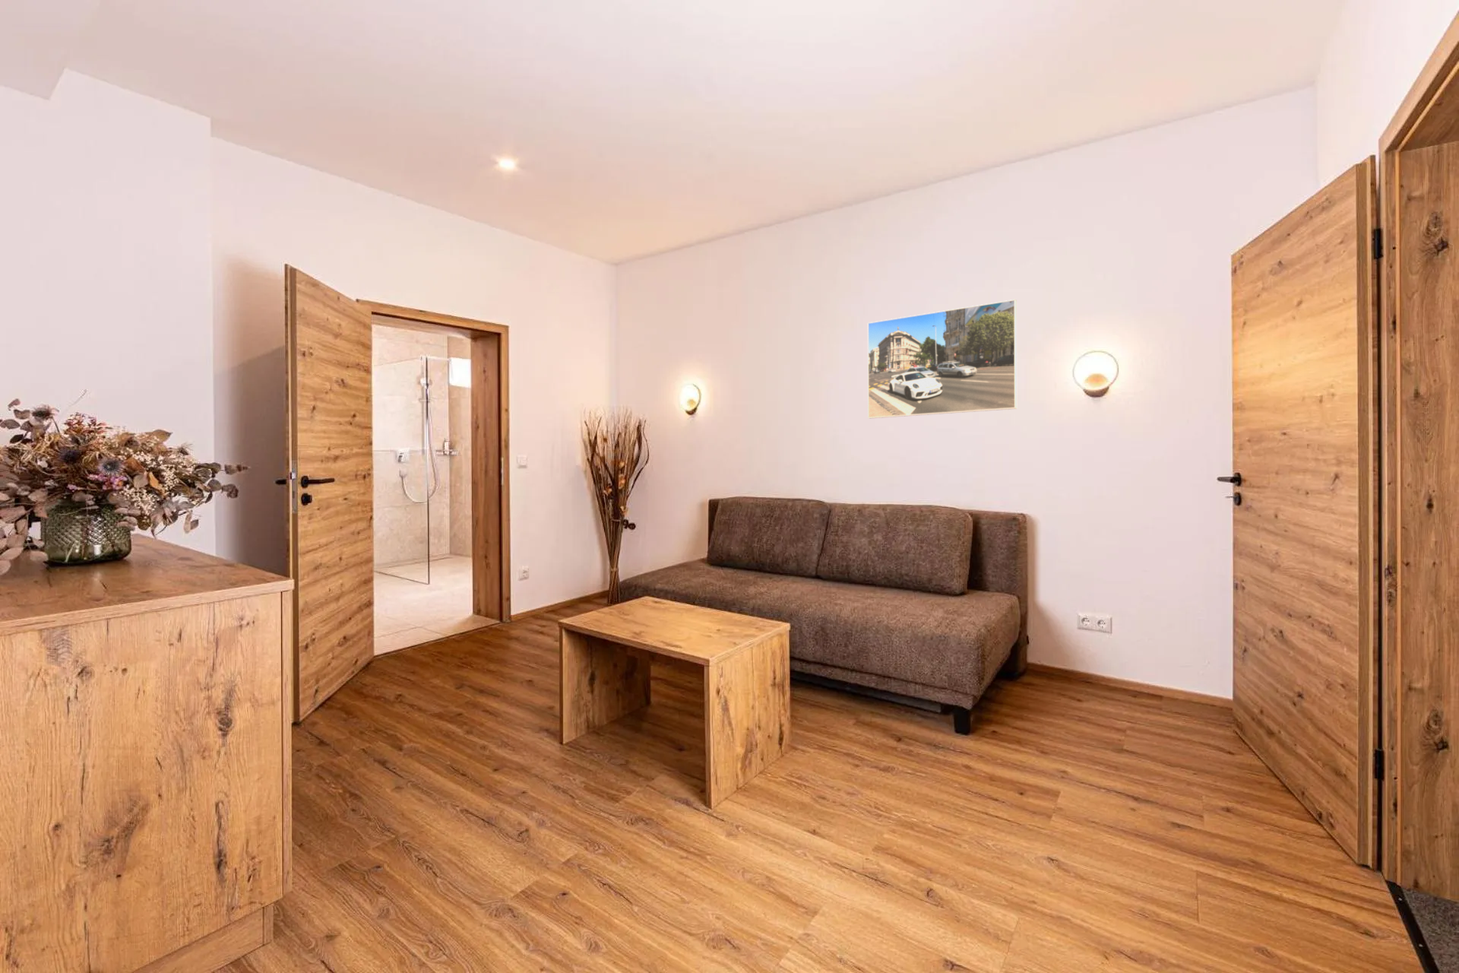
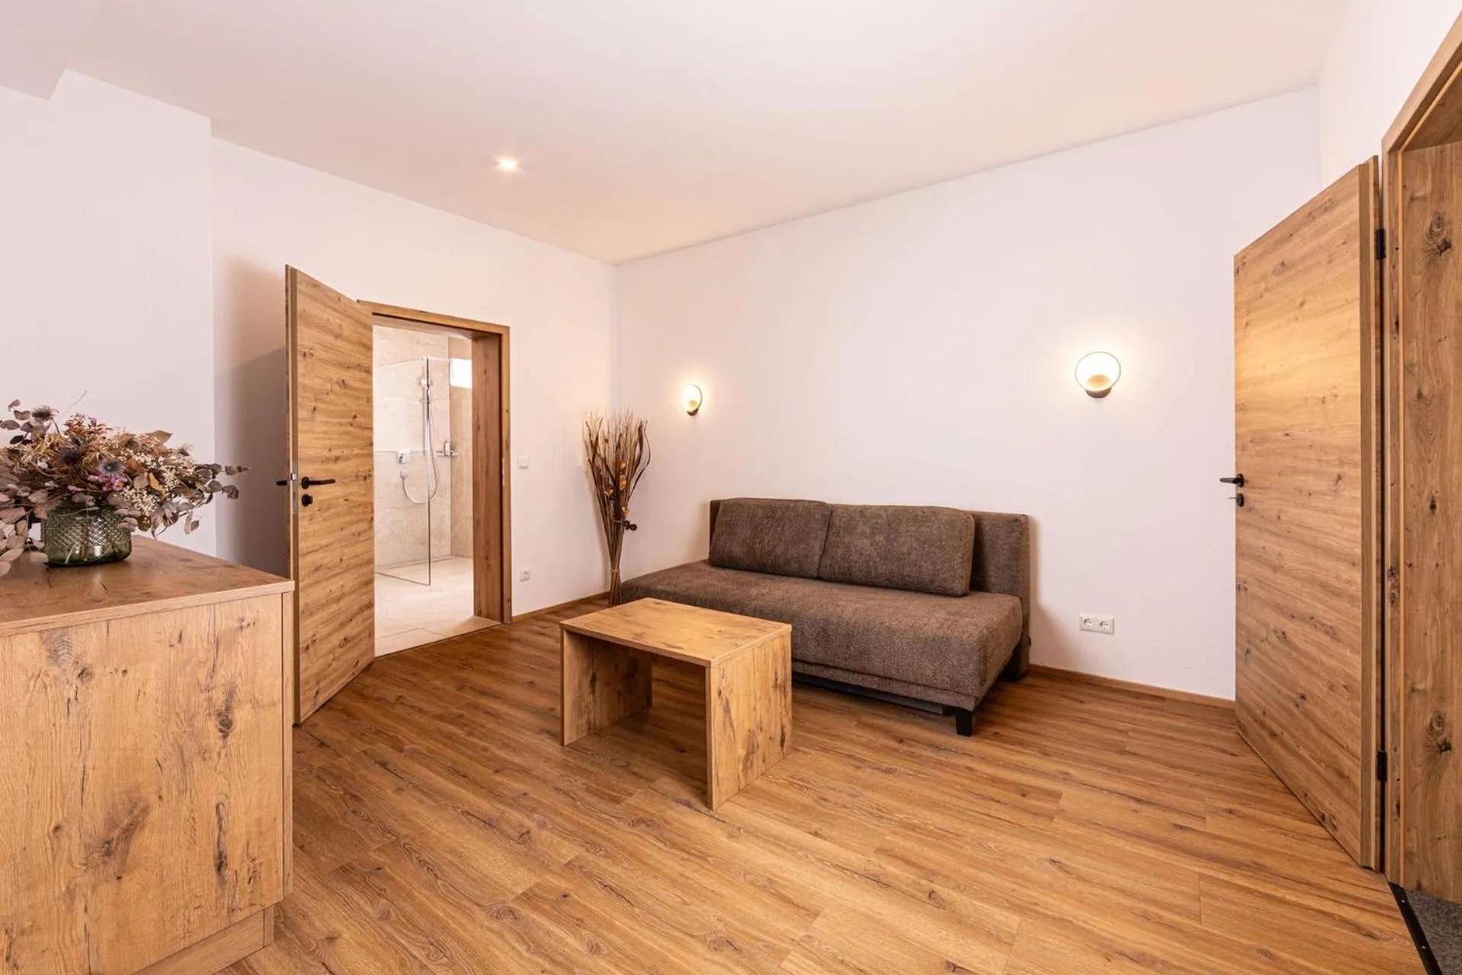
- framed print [867,299,1017,419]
